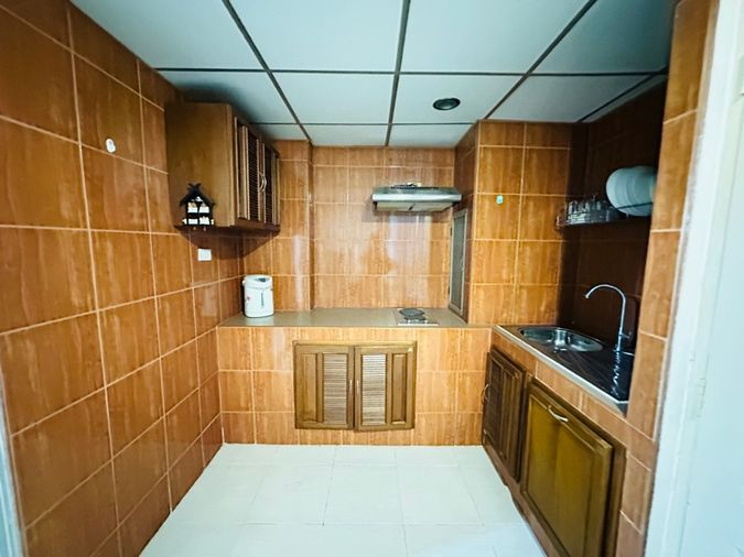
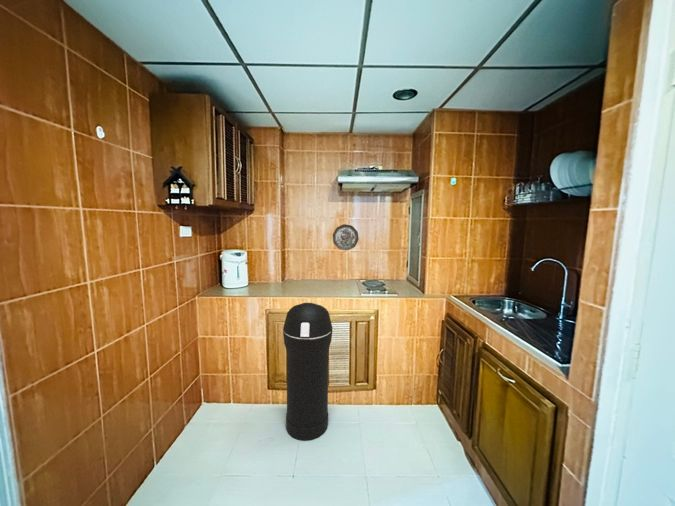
+ trash can [282,302,334,442]
+ decorative plate [332,223,360,251]
